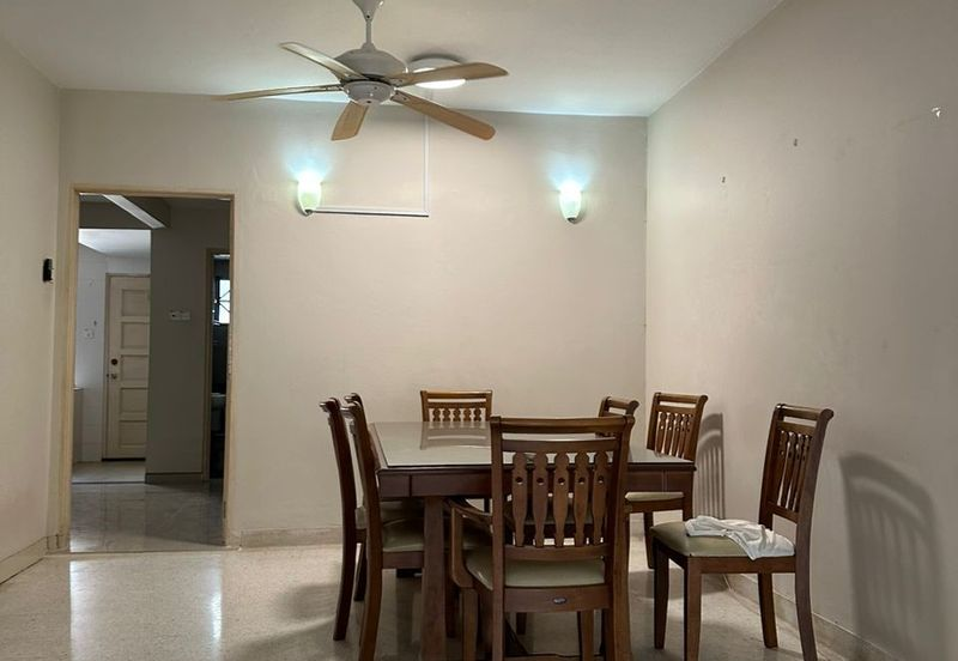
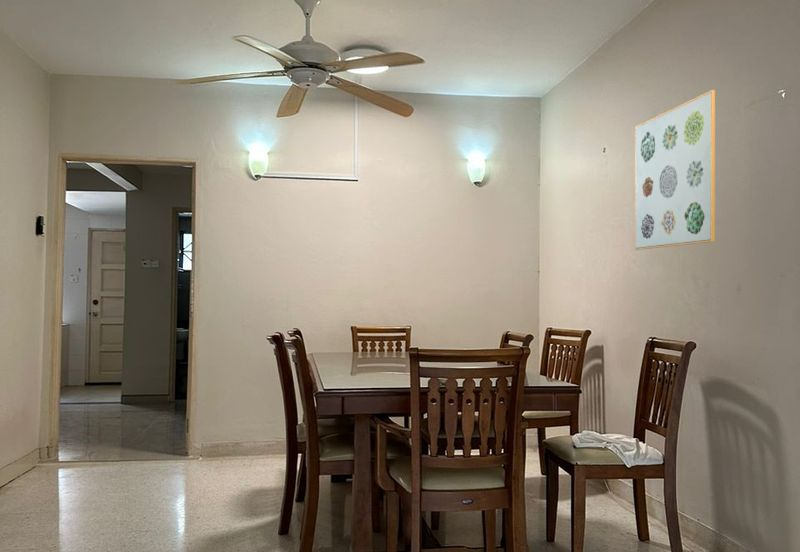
+ wall art [634,89,716,251]
